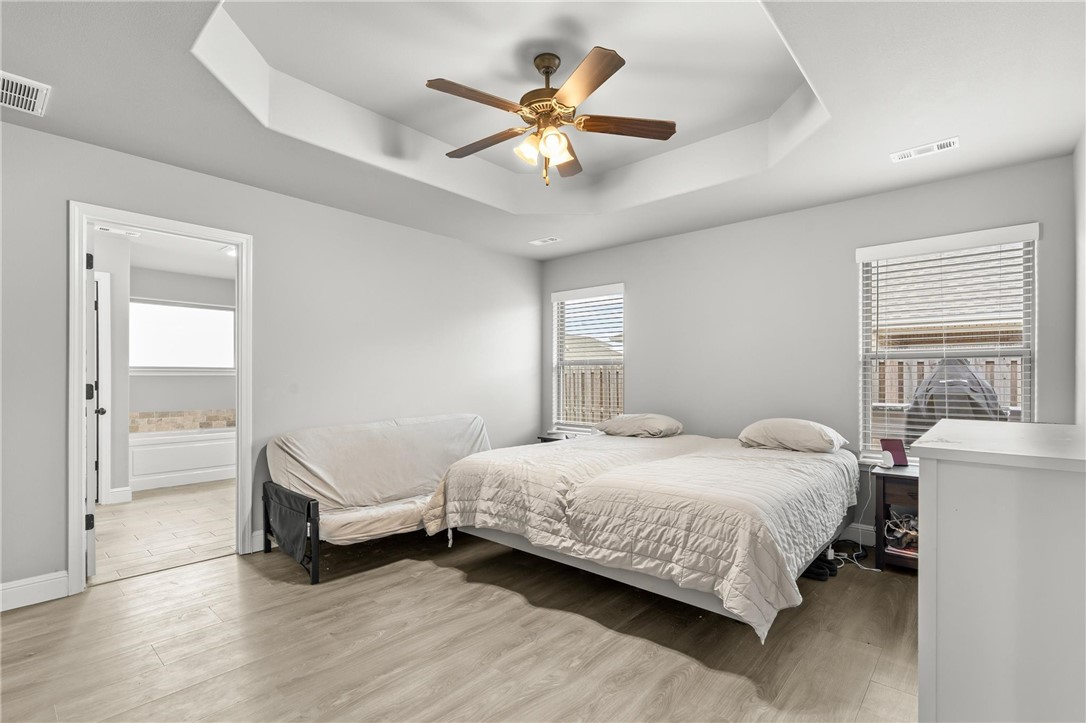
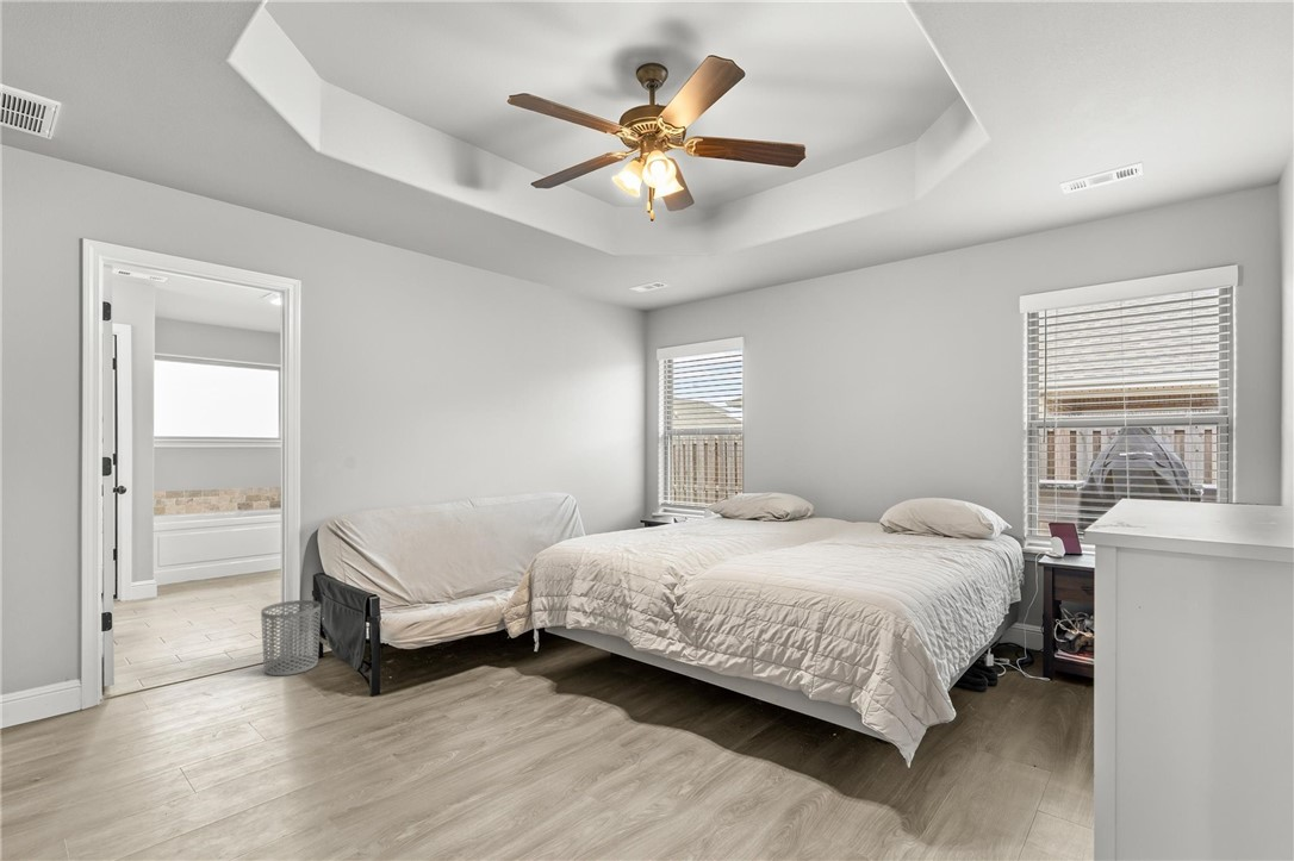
+ waste bin [260,599,322,676]
